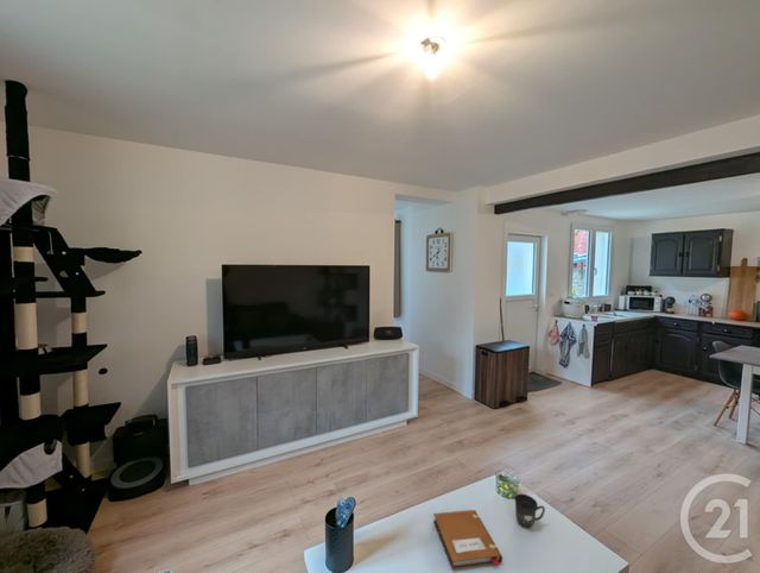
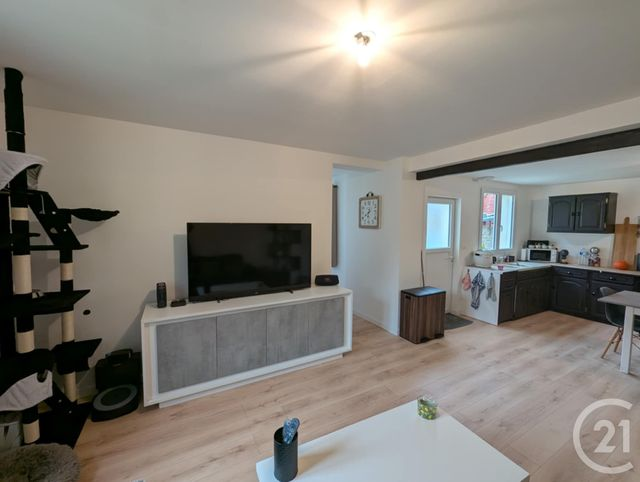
- mug [513,493,546,529]
- notebook [432,509,504,571]
